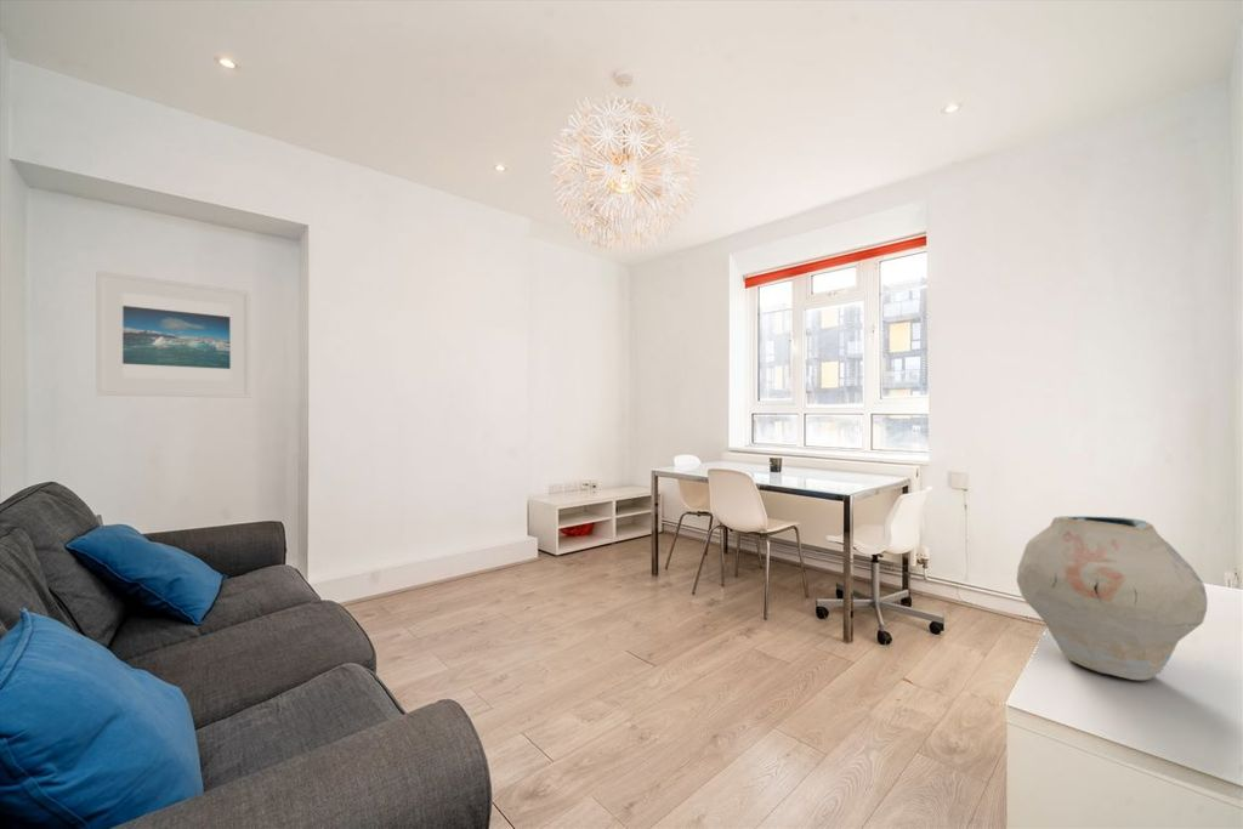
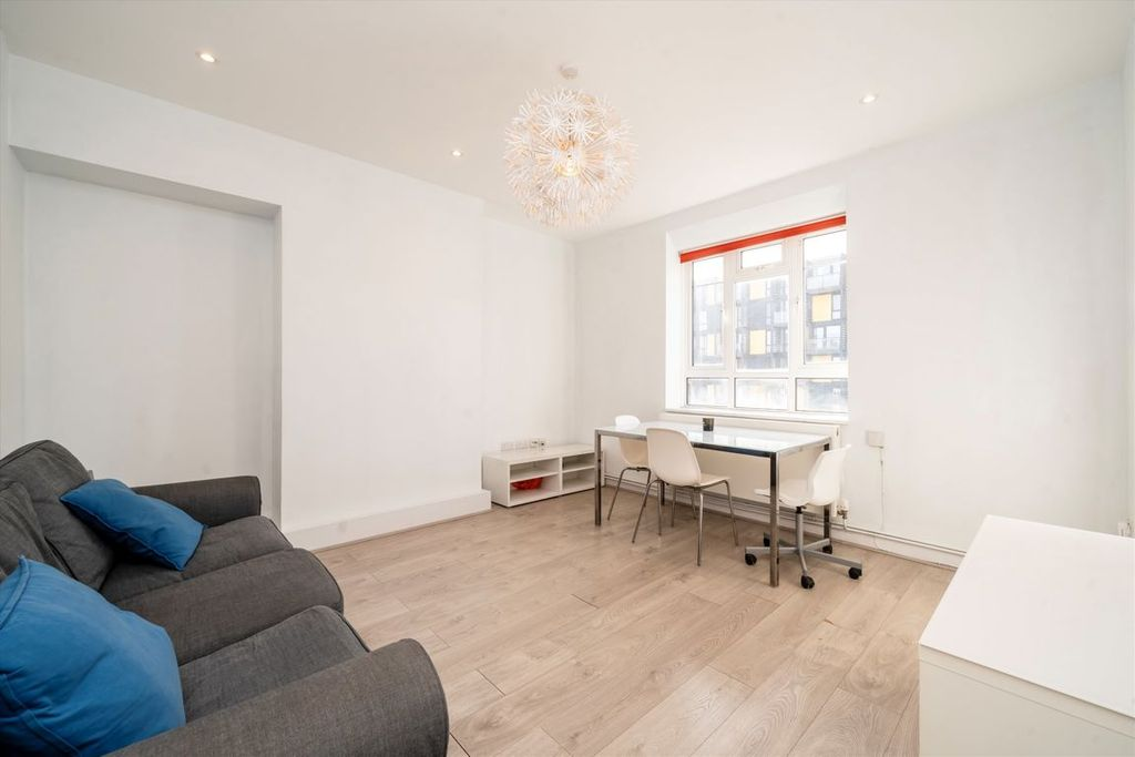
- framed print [95,269,251,399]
- vase [1015,515,1209,681]
